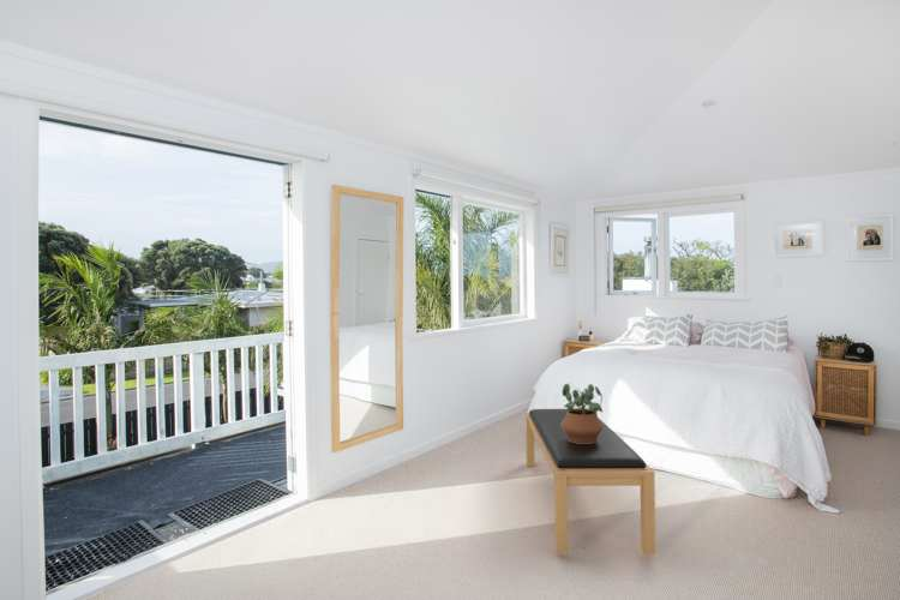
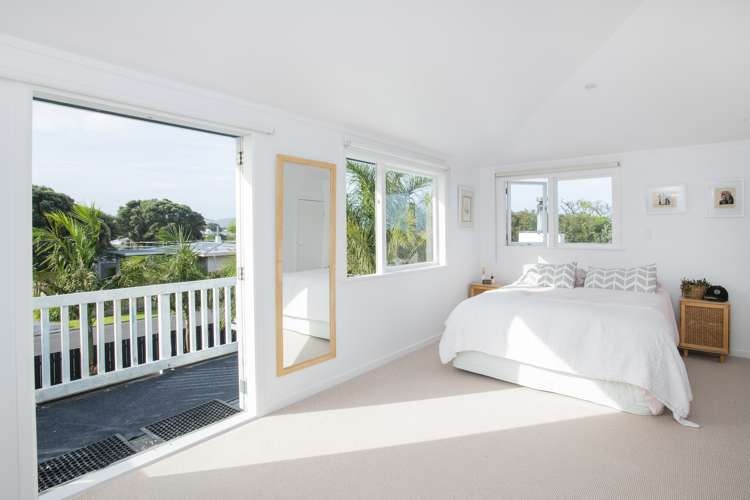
- bench [524,408,656,556]
- potted plant [560,383,604,444]
